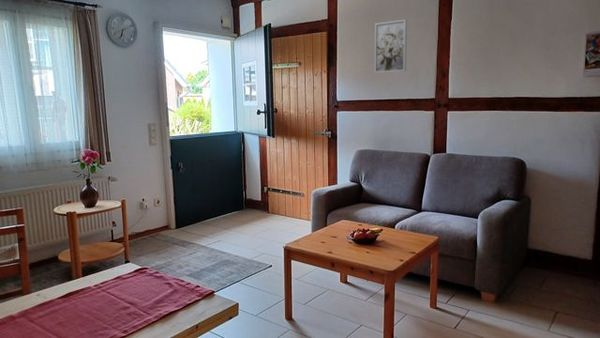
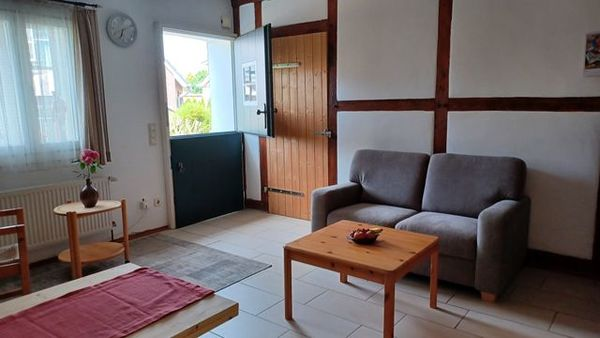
- wall art [374,18,408,74]
